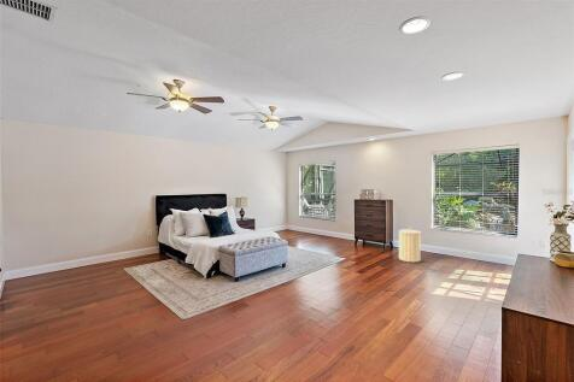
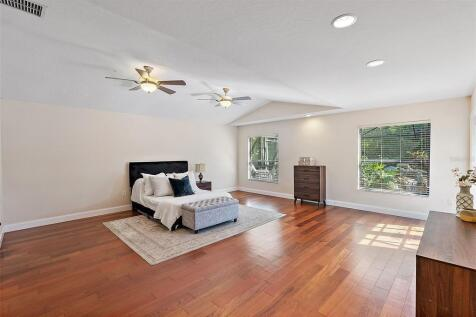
- laundry hamper [398,225,422,264]
